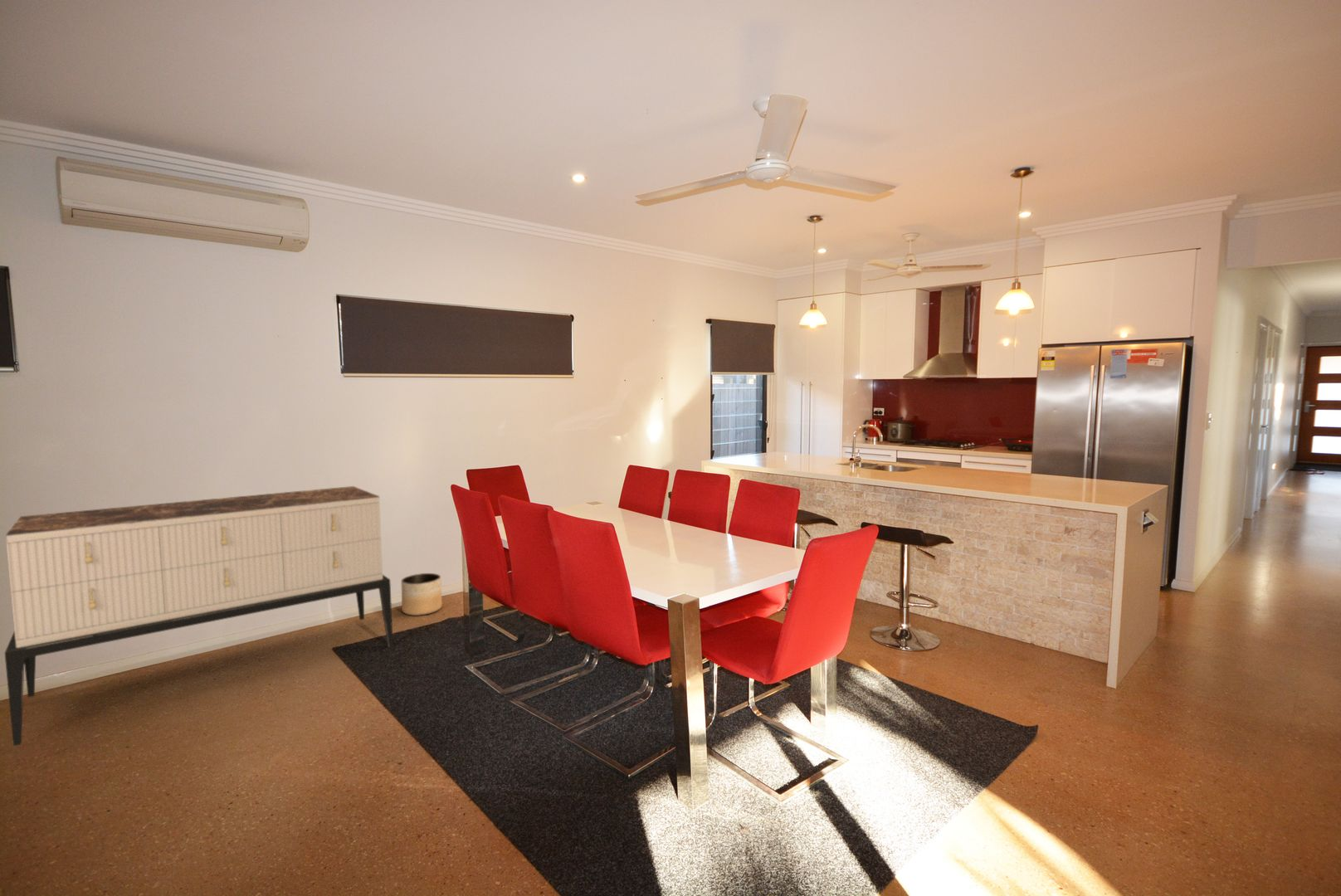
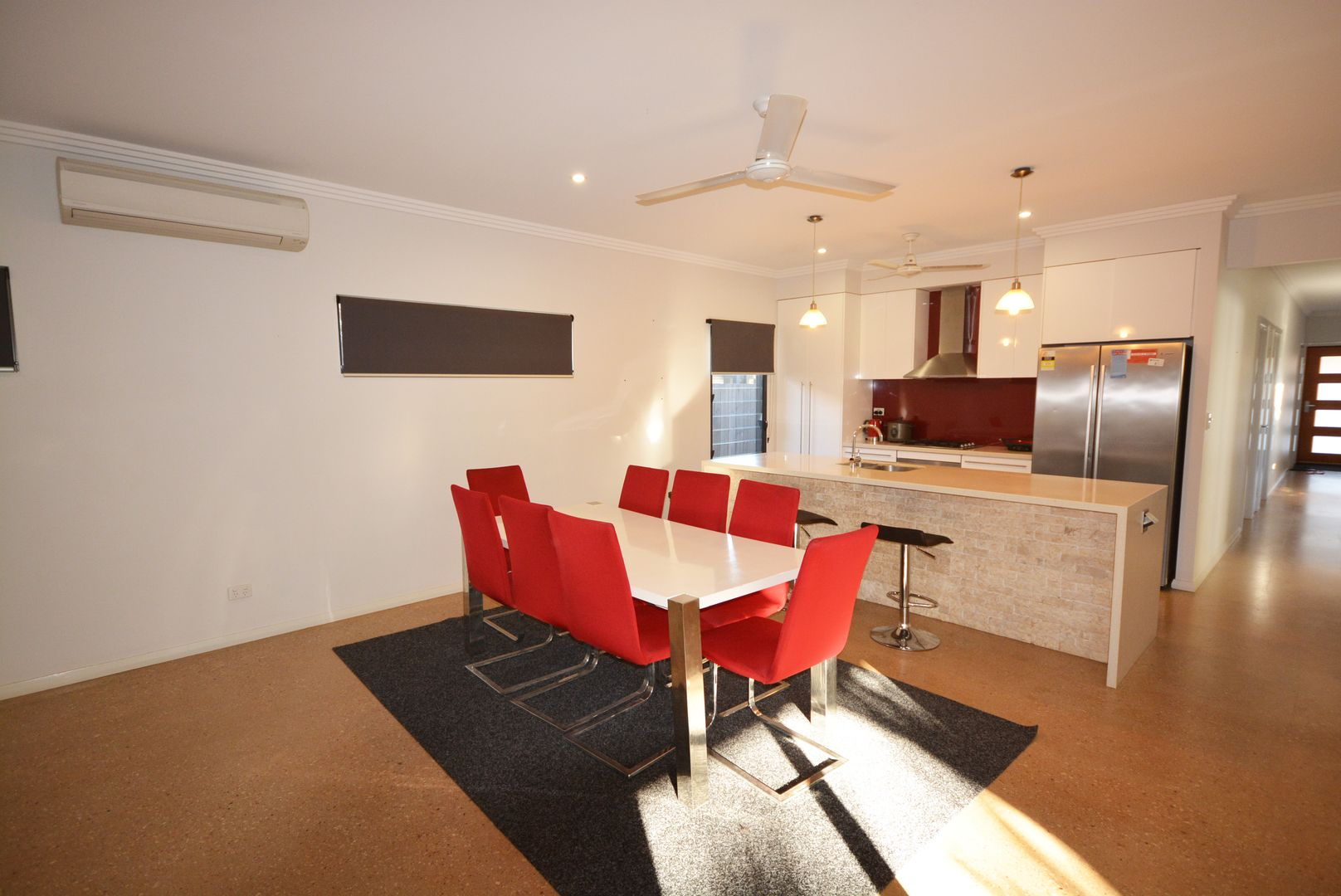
- planter [401,572,443,616]
- sideboard [4,485,394,747]
